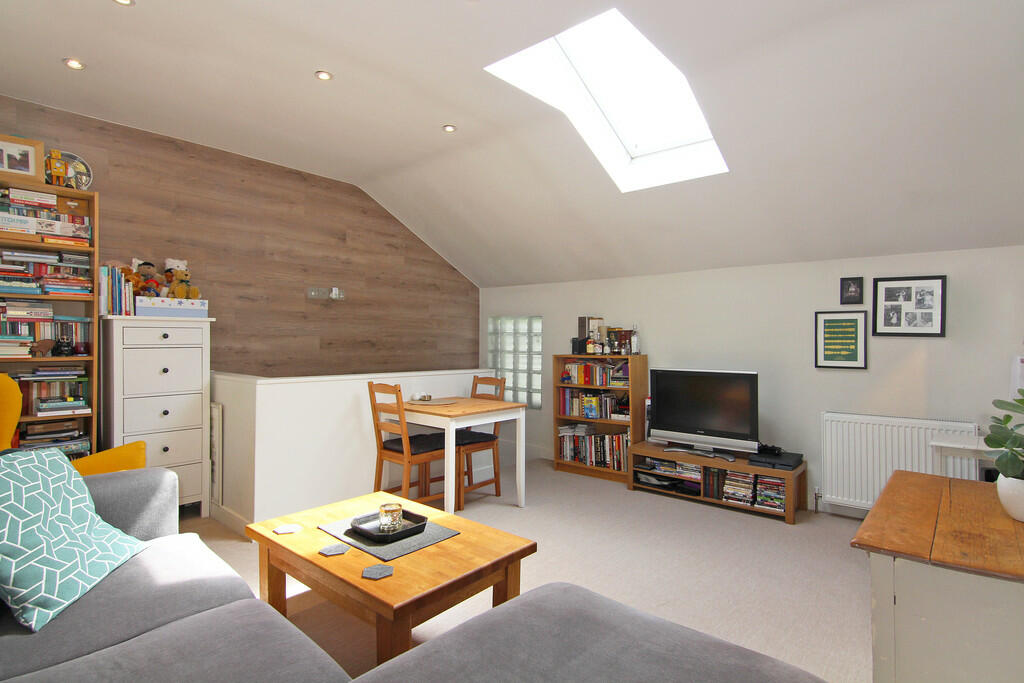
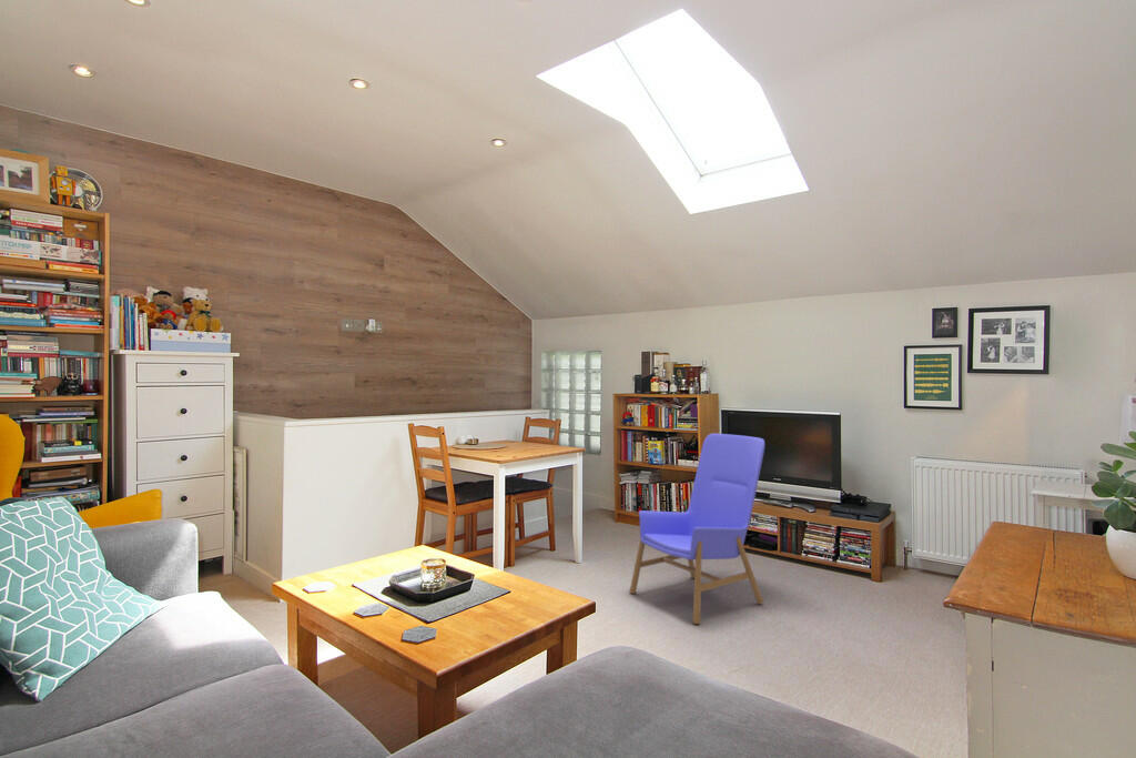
+ armchair [629,433,765,625]
